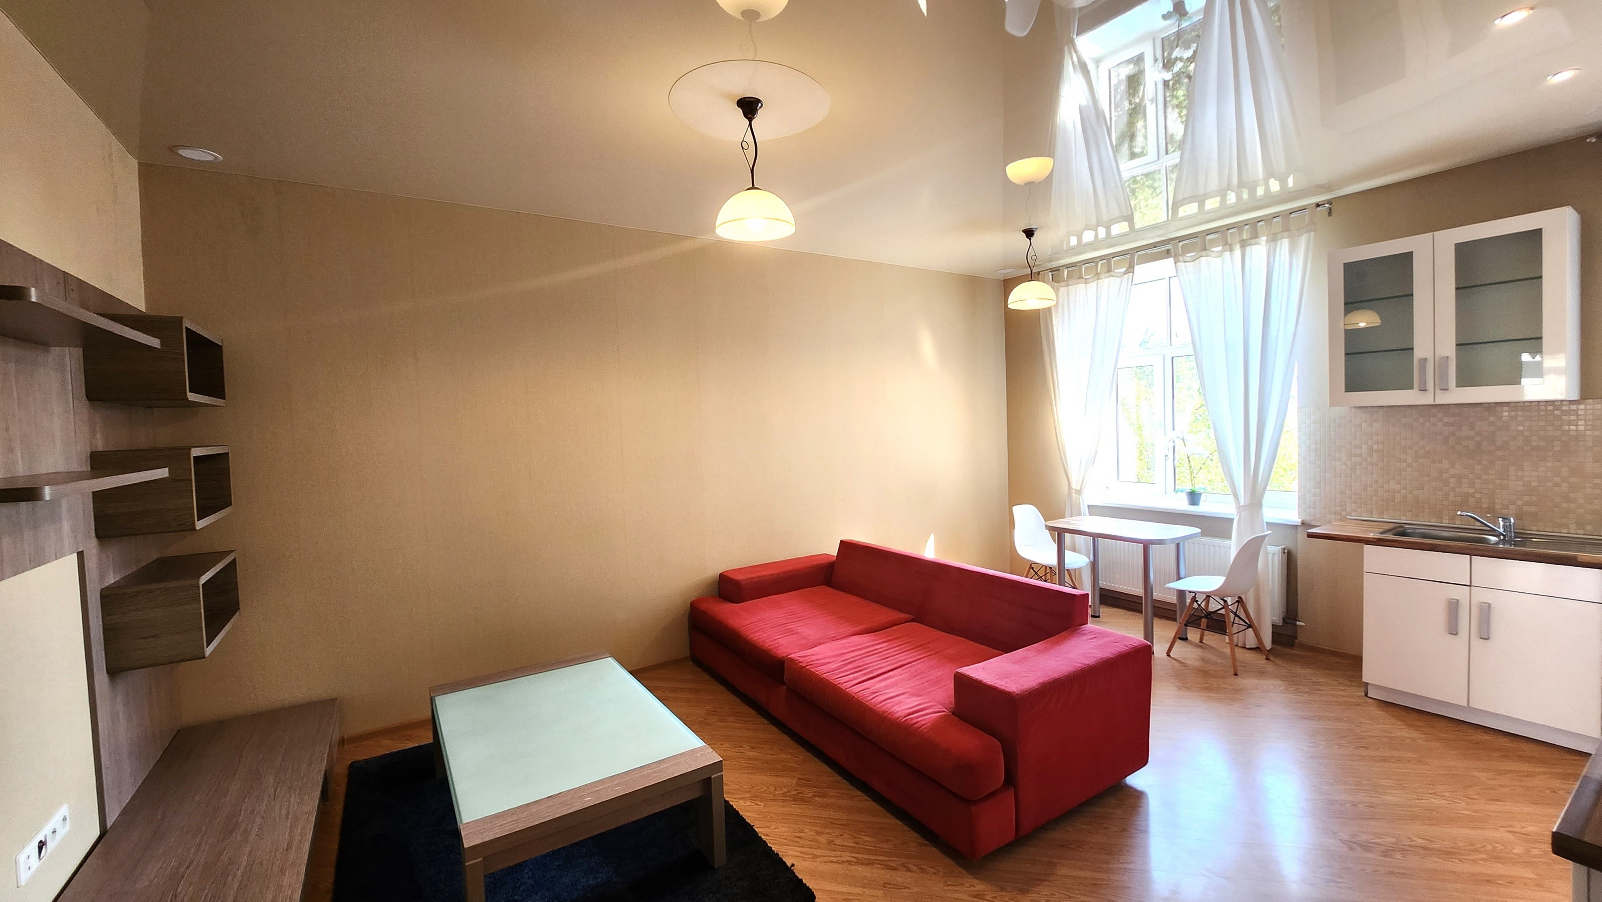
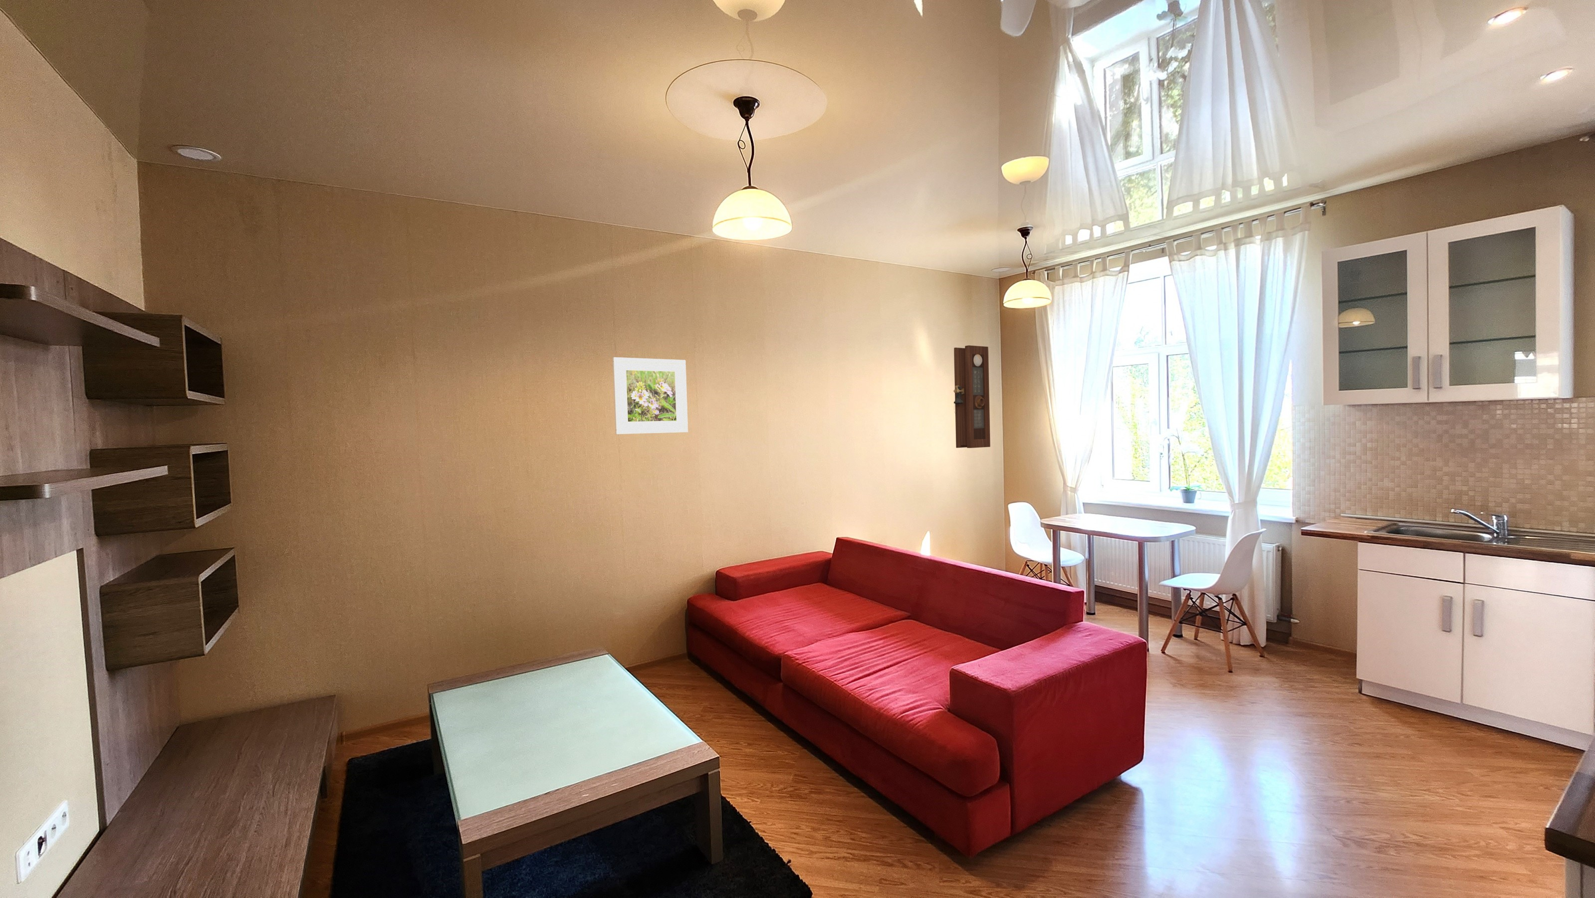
+ pendulum clock [953,345,990,449]
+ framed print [612,357,688,435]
